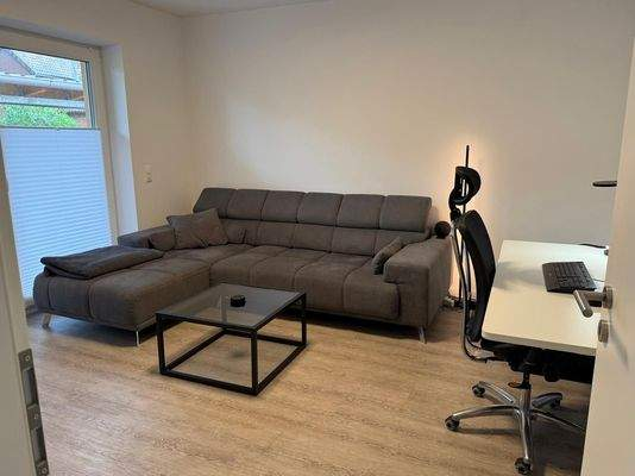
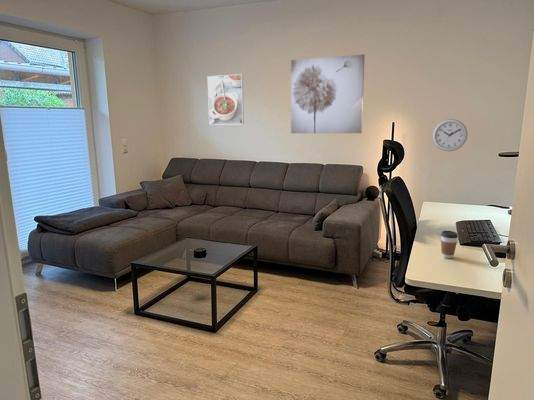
+ wall art [290,53,366,134]
+ coffee cup [440,230,459,259]
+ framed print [207,73,245,126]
+ wall clock [431,118,468,152]
